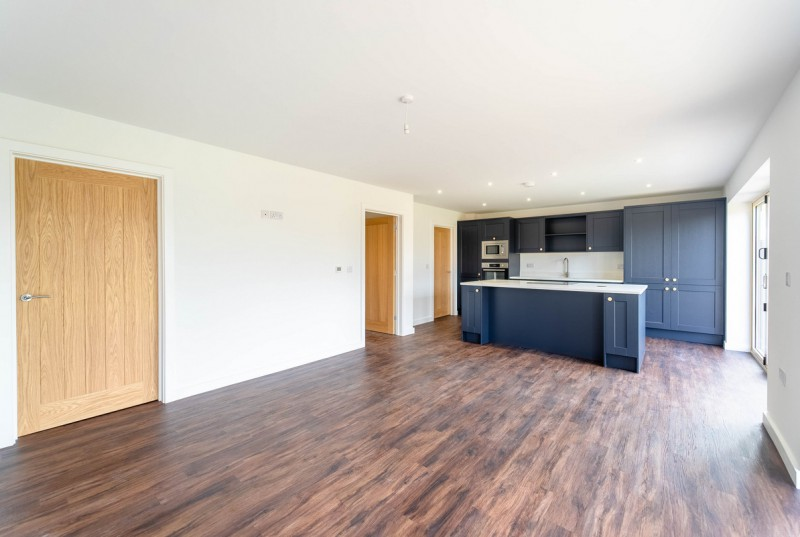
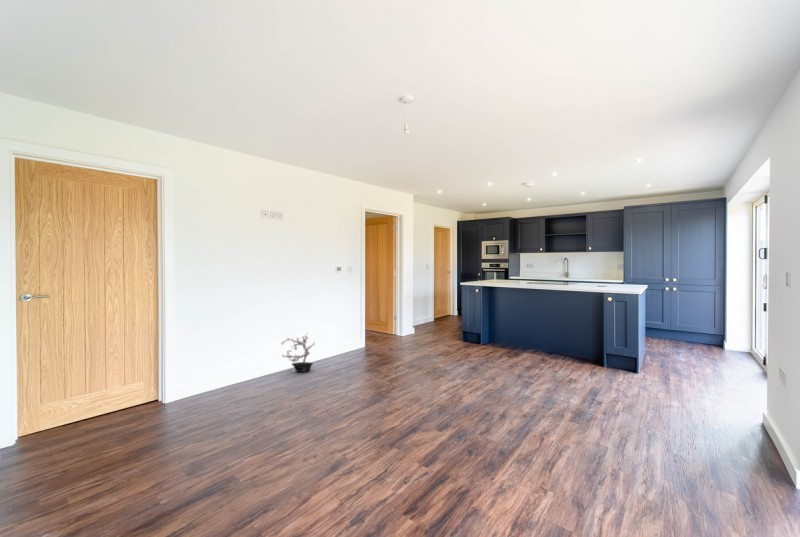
+ potted plant [280,331,316,373]
